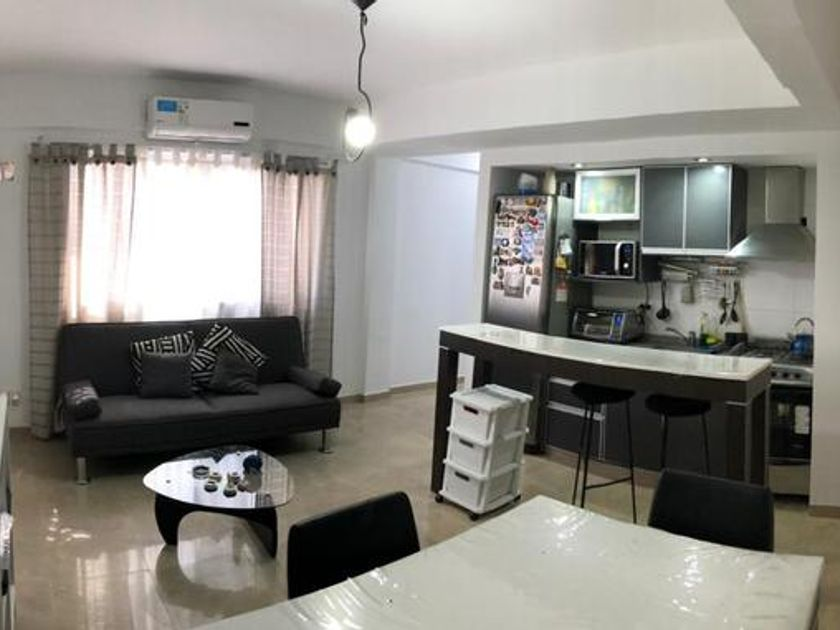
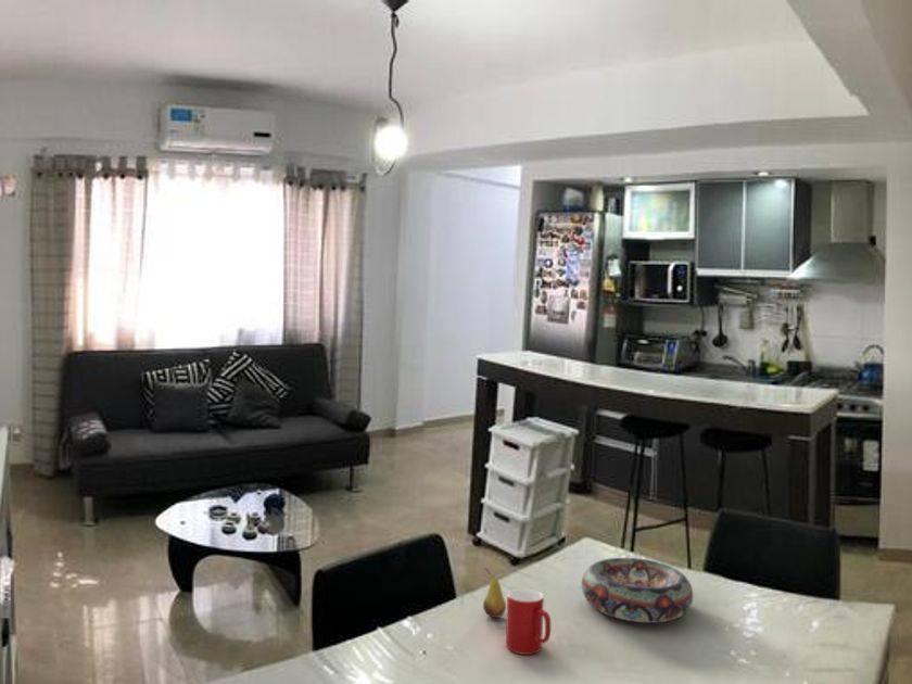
+ decorative bowl [581,557,694,624]
+ cup [505,587,552,656]
+ fruit [482,567,507,619]
